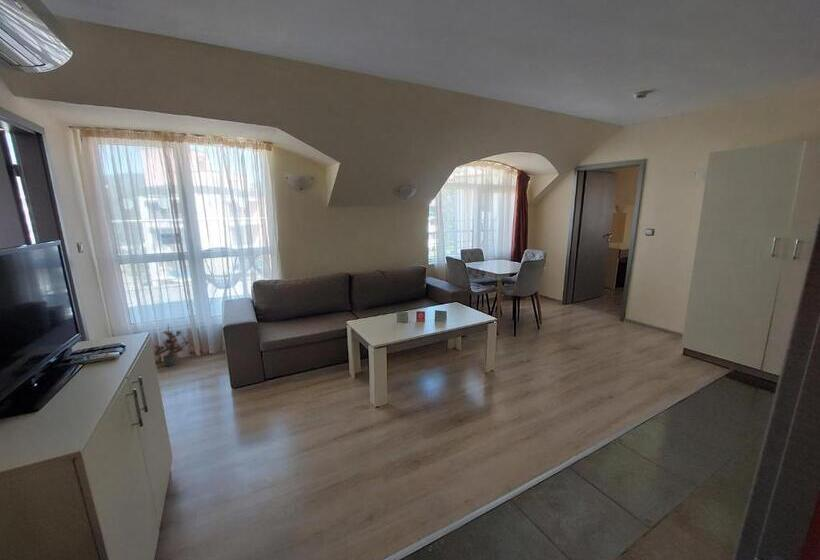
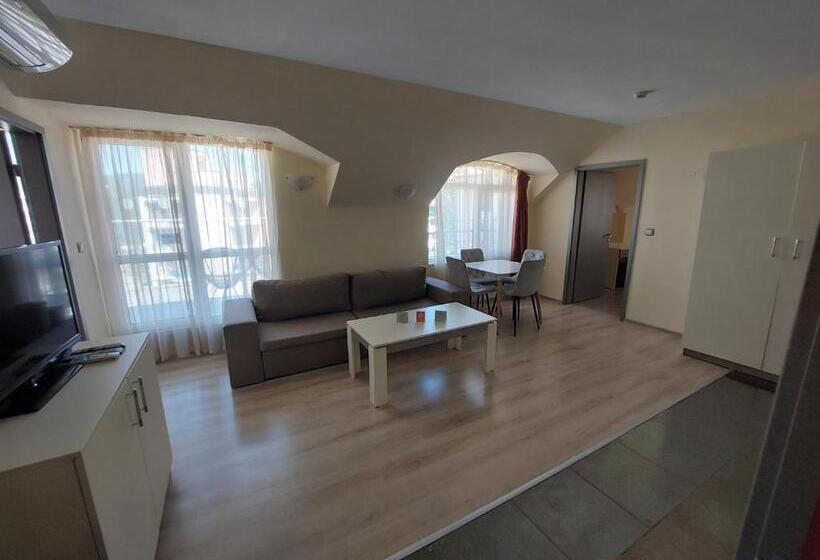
- potted plant [153,322,192,367]
